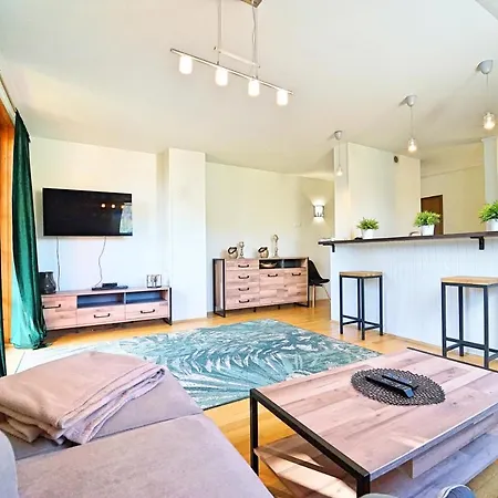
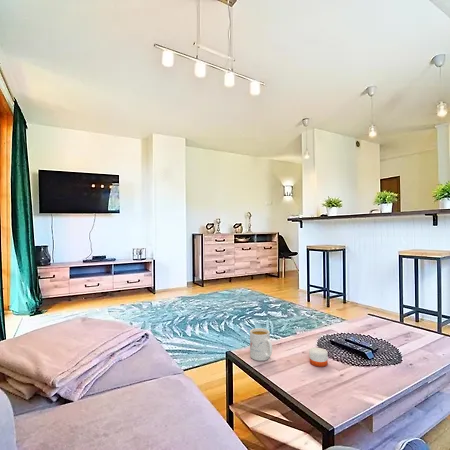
+ candle [308,347,329,368]
+ mug [249,327,273,362]
